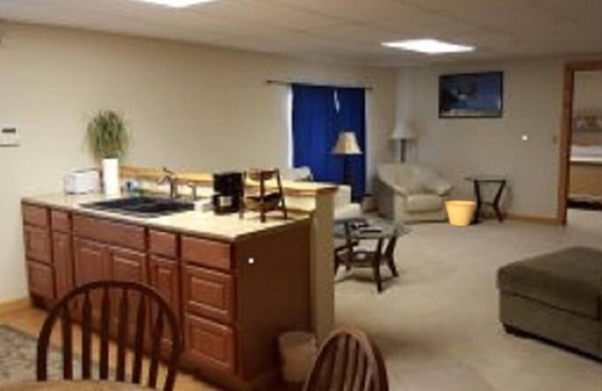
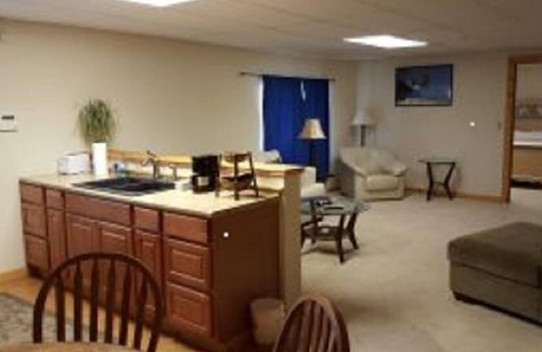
- basket [443,200,477,227]
